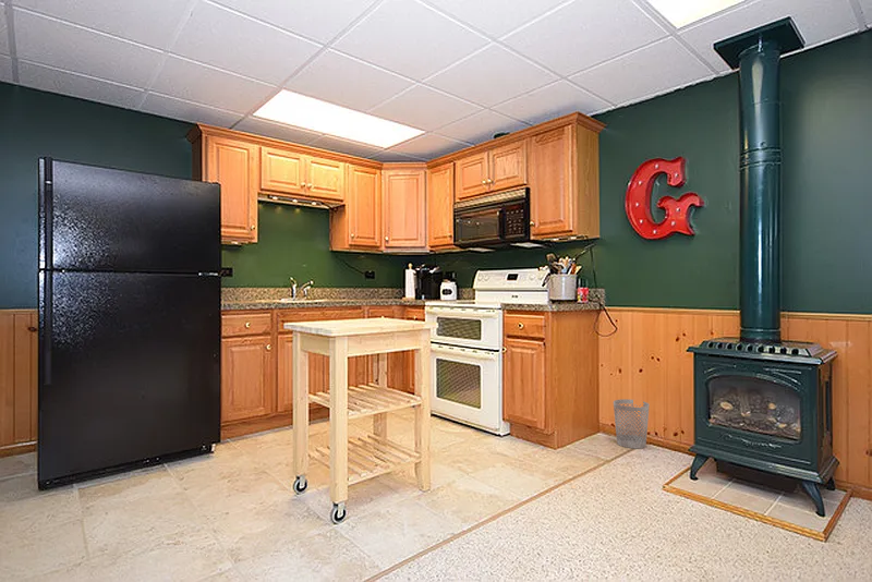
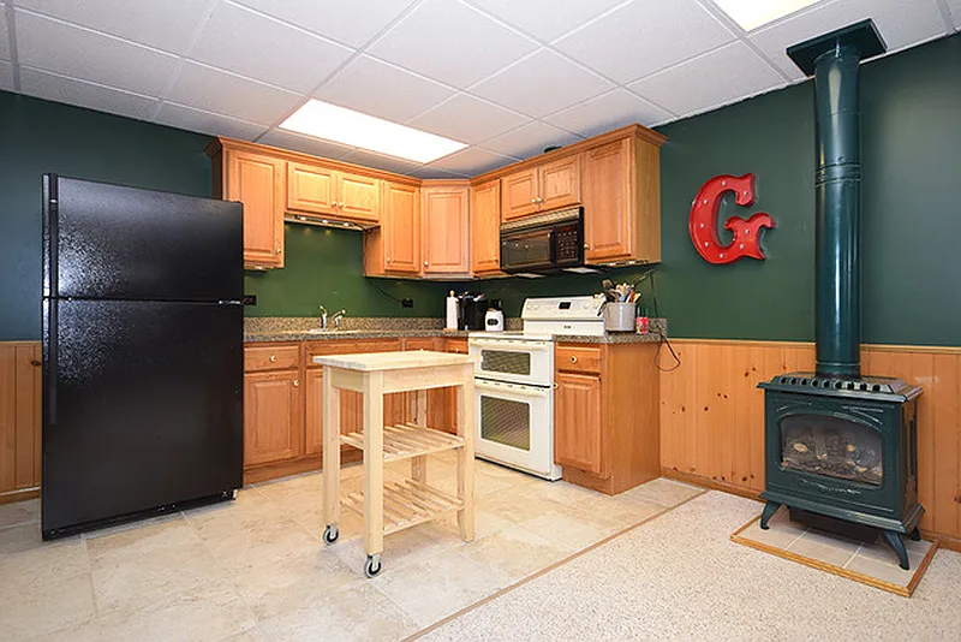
- wastebasket [613,398,651,450]
